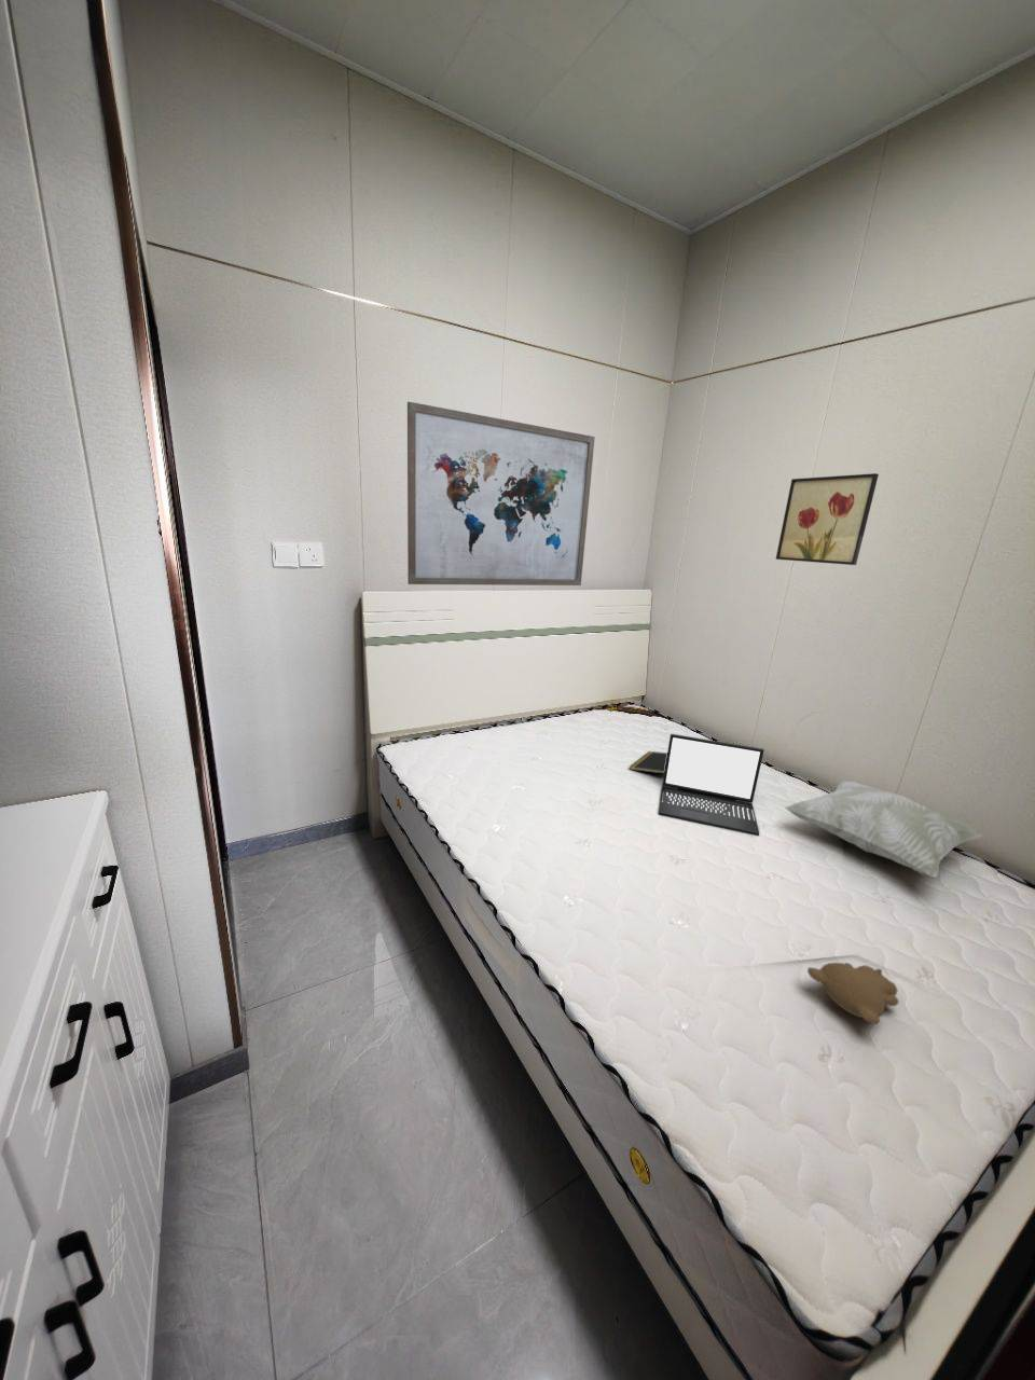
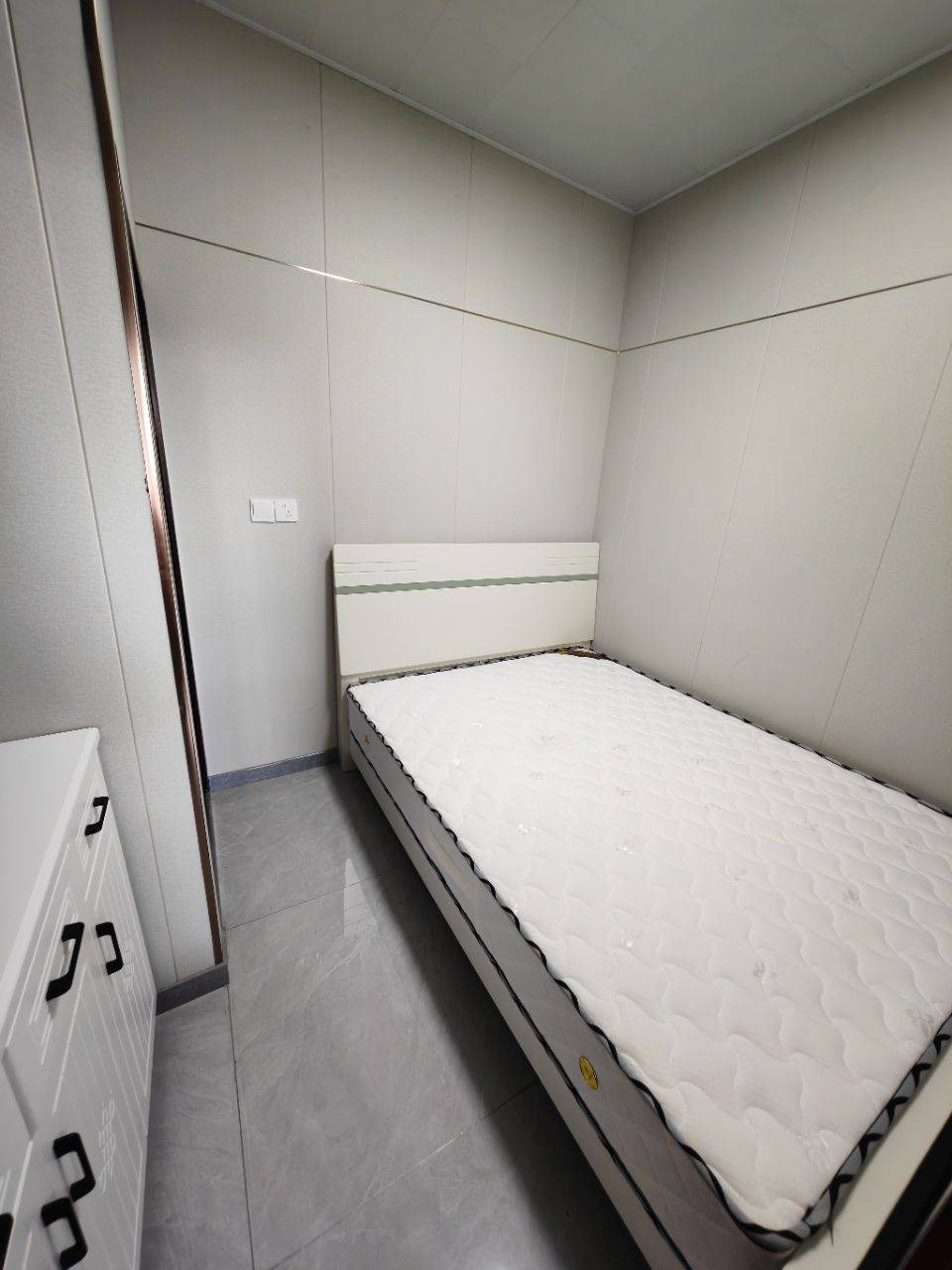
- laptop [658,733,765,837]
- wall art [775,473,880,566]
- decorative pillow [784,780,983,879]
- wall art [407,401,596,587]
- teddy bear [807,962,900,1026]
- notepad [628,751,668,775]
